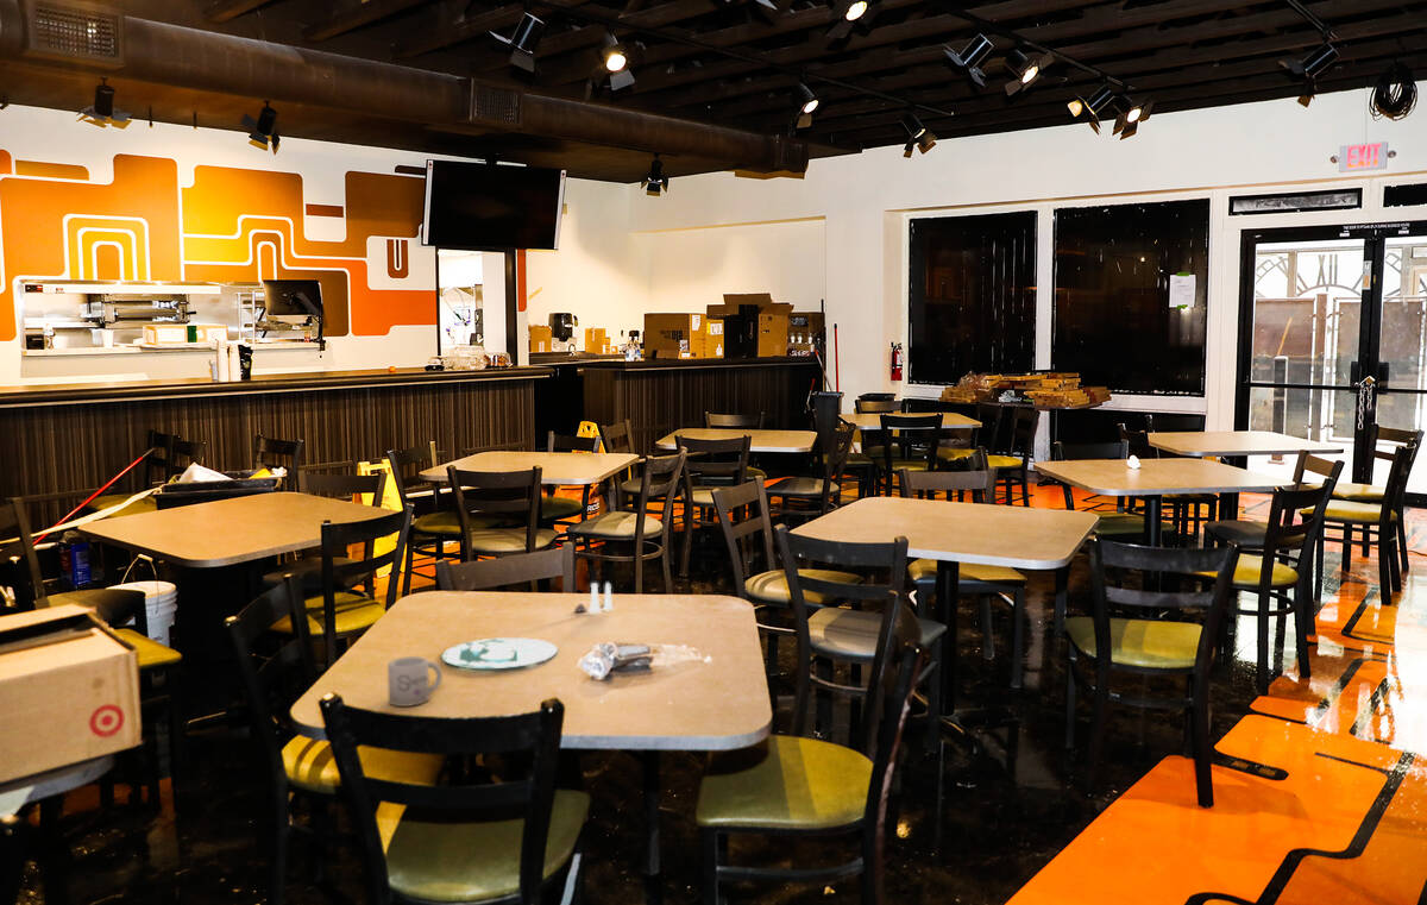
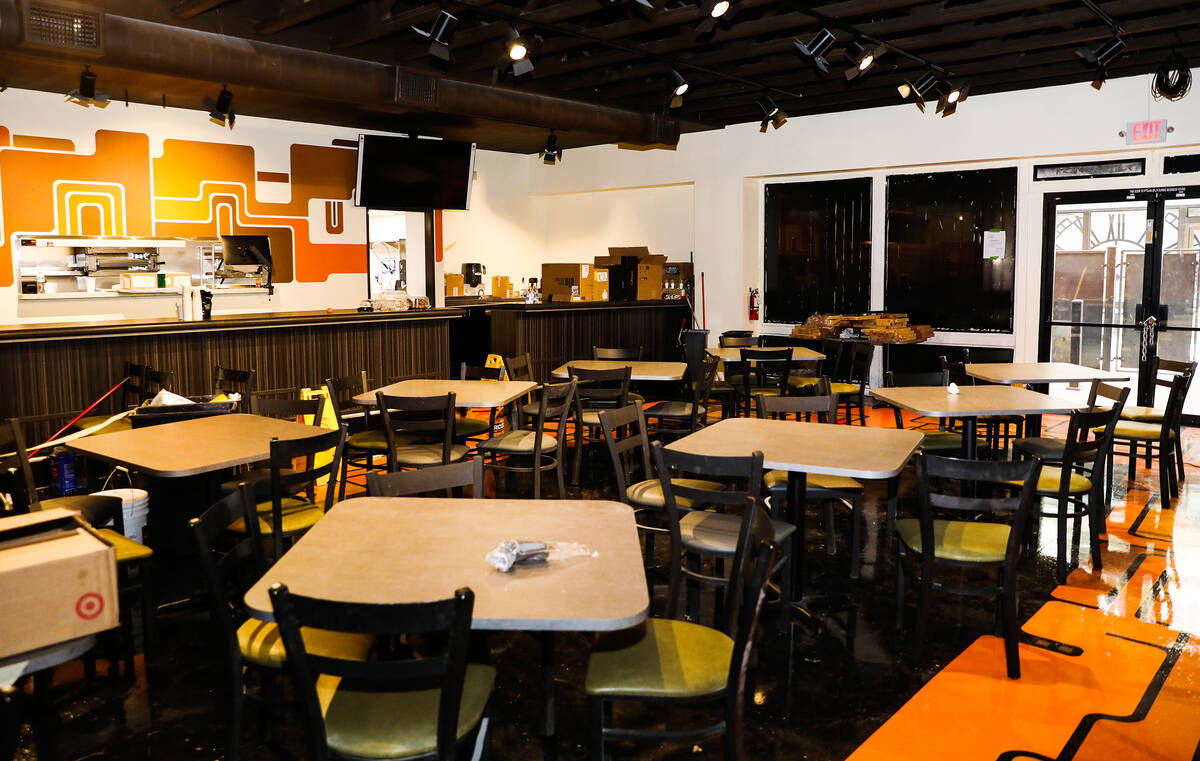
- plate [440,636,559,670]
- mug [386,655,444,708]
- salt and pepper shaker set [573,582,615,615]
